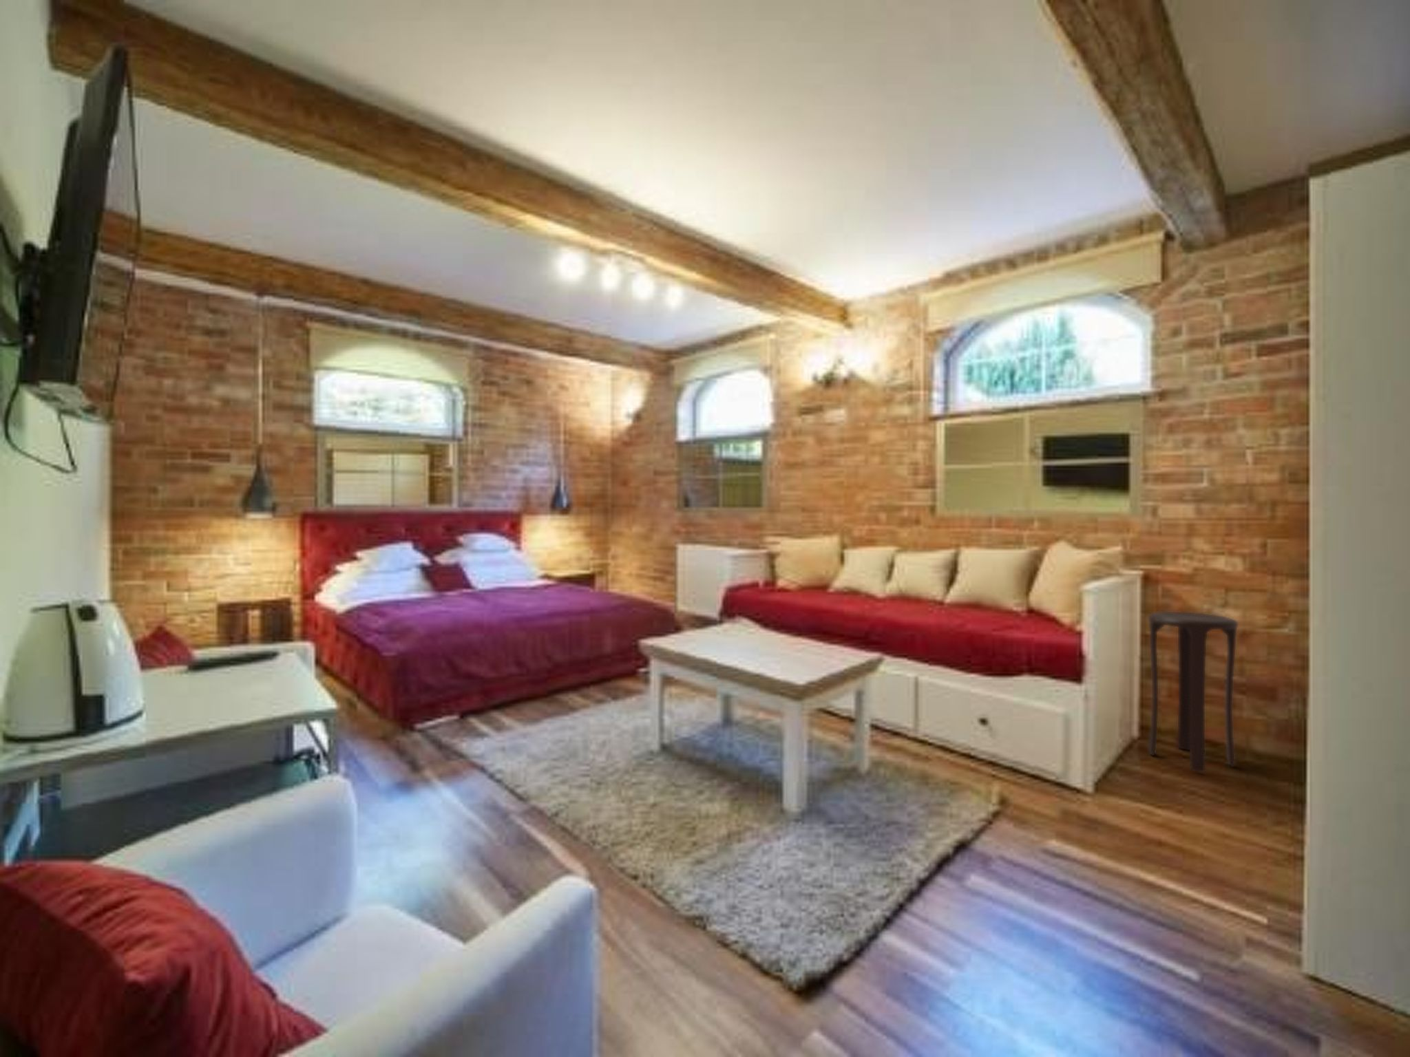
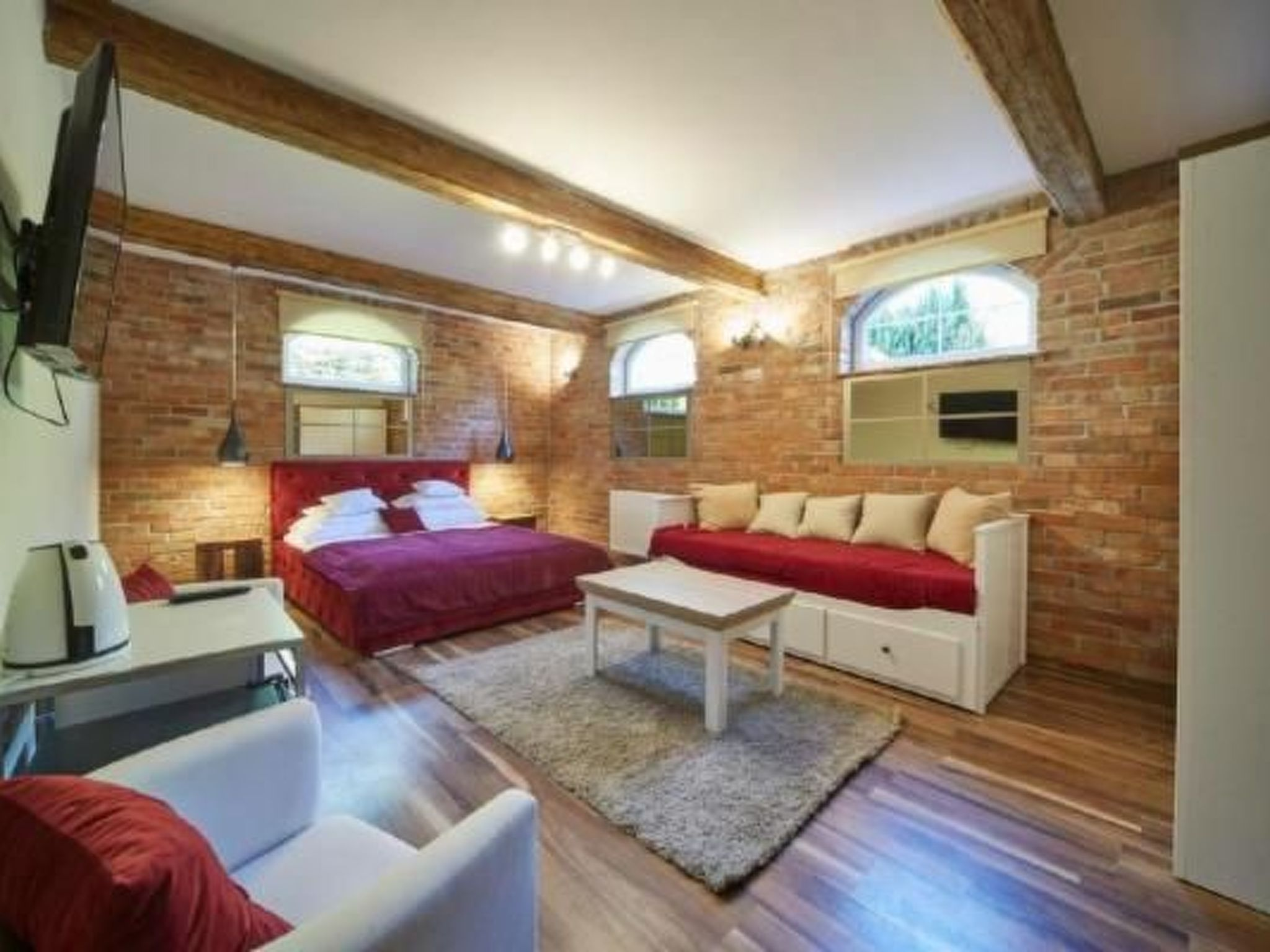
- stool [1147,611,1239,773]
